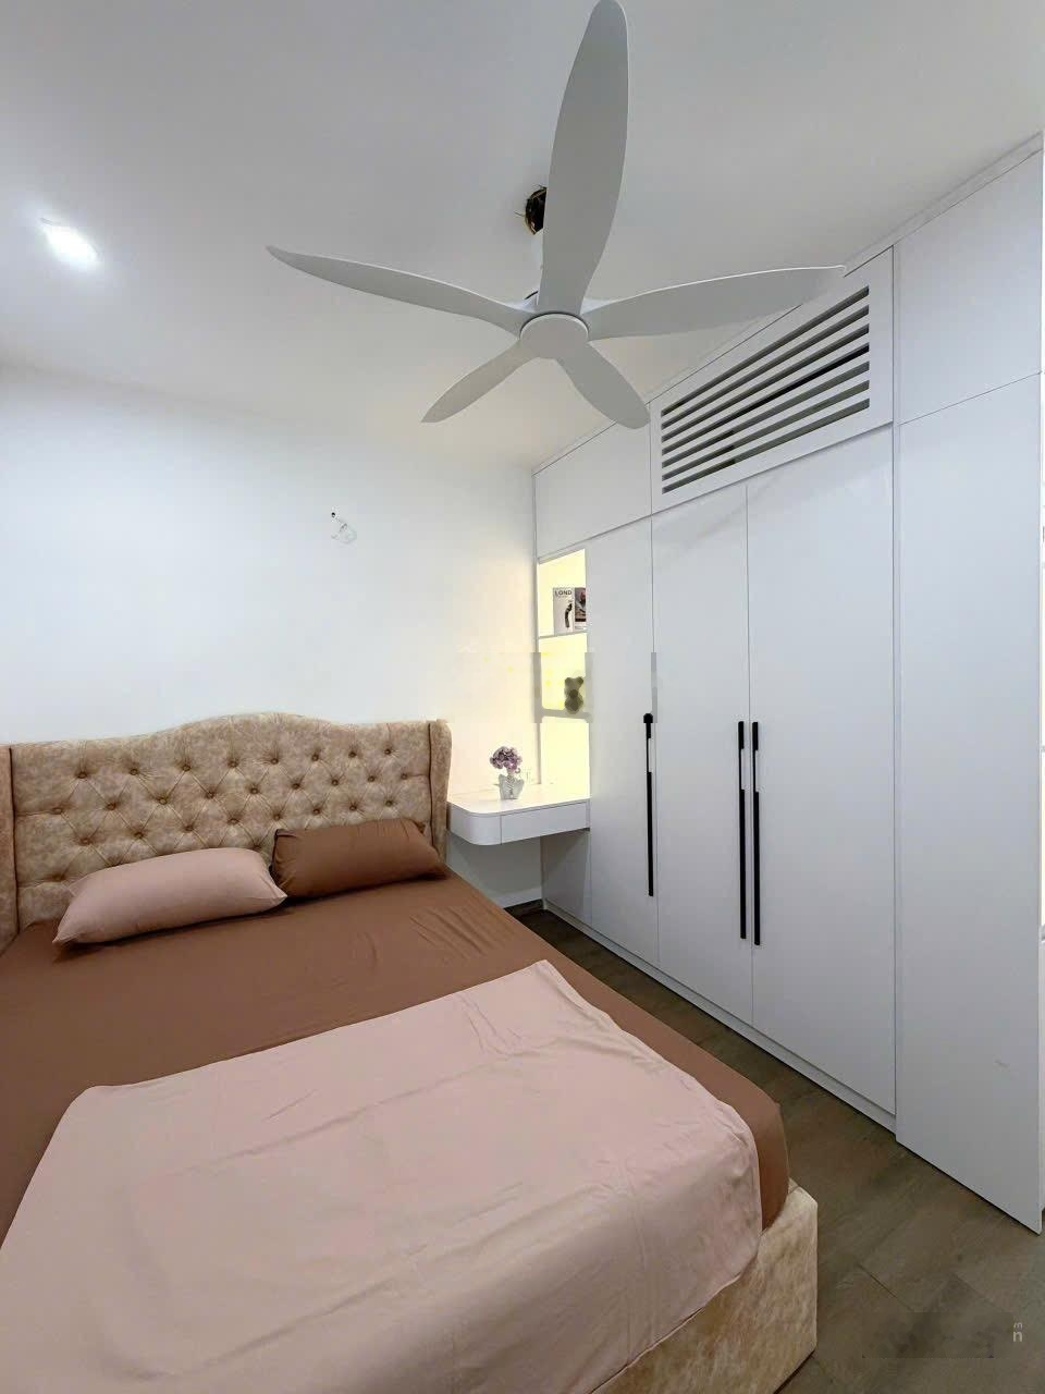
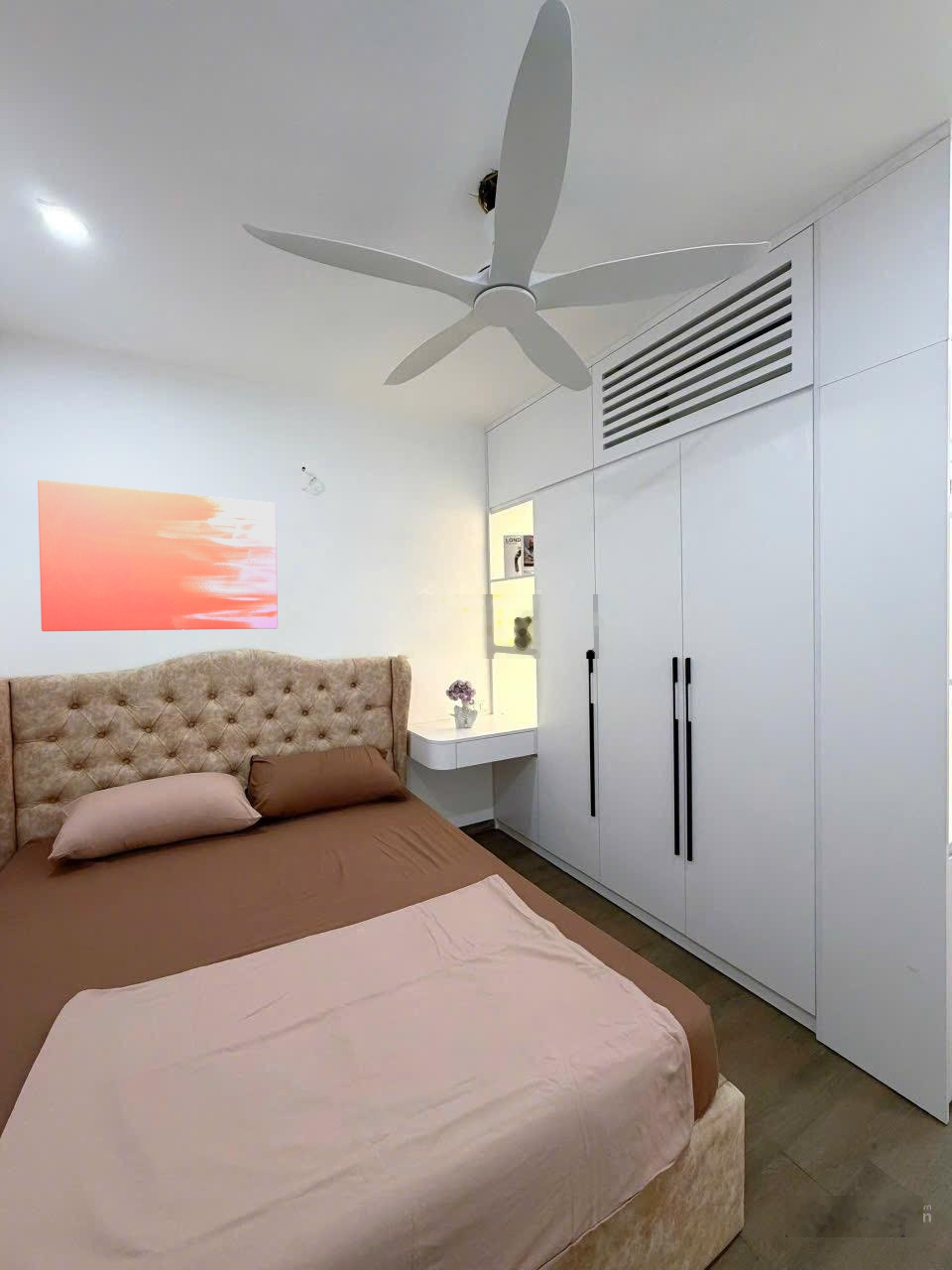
+ wall art [37,479,279,632]
